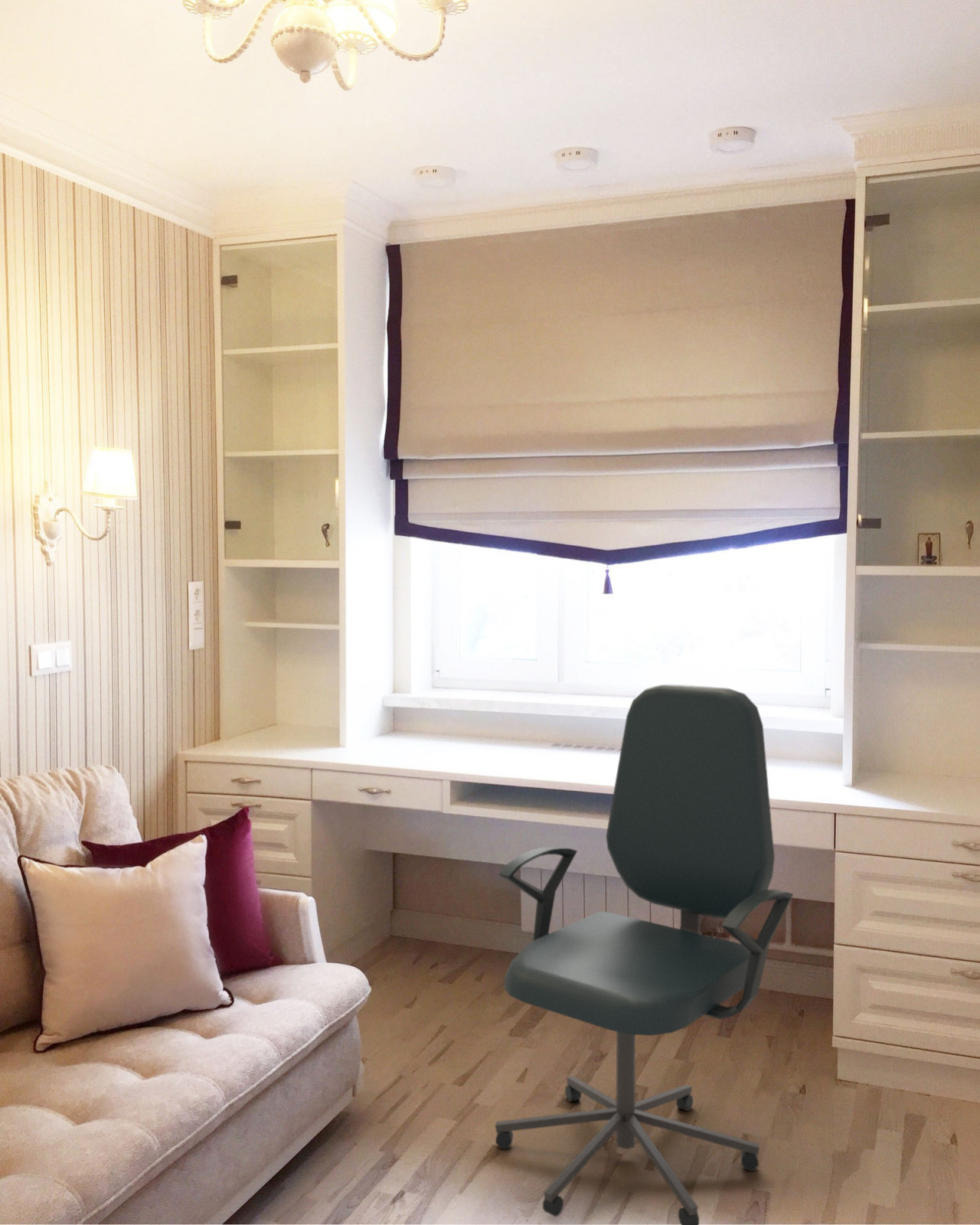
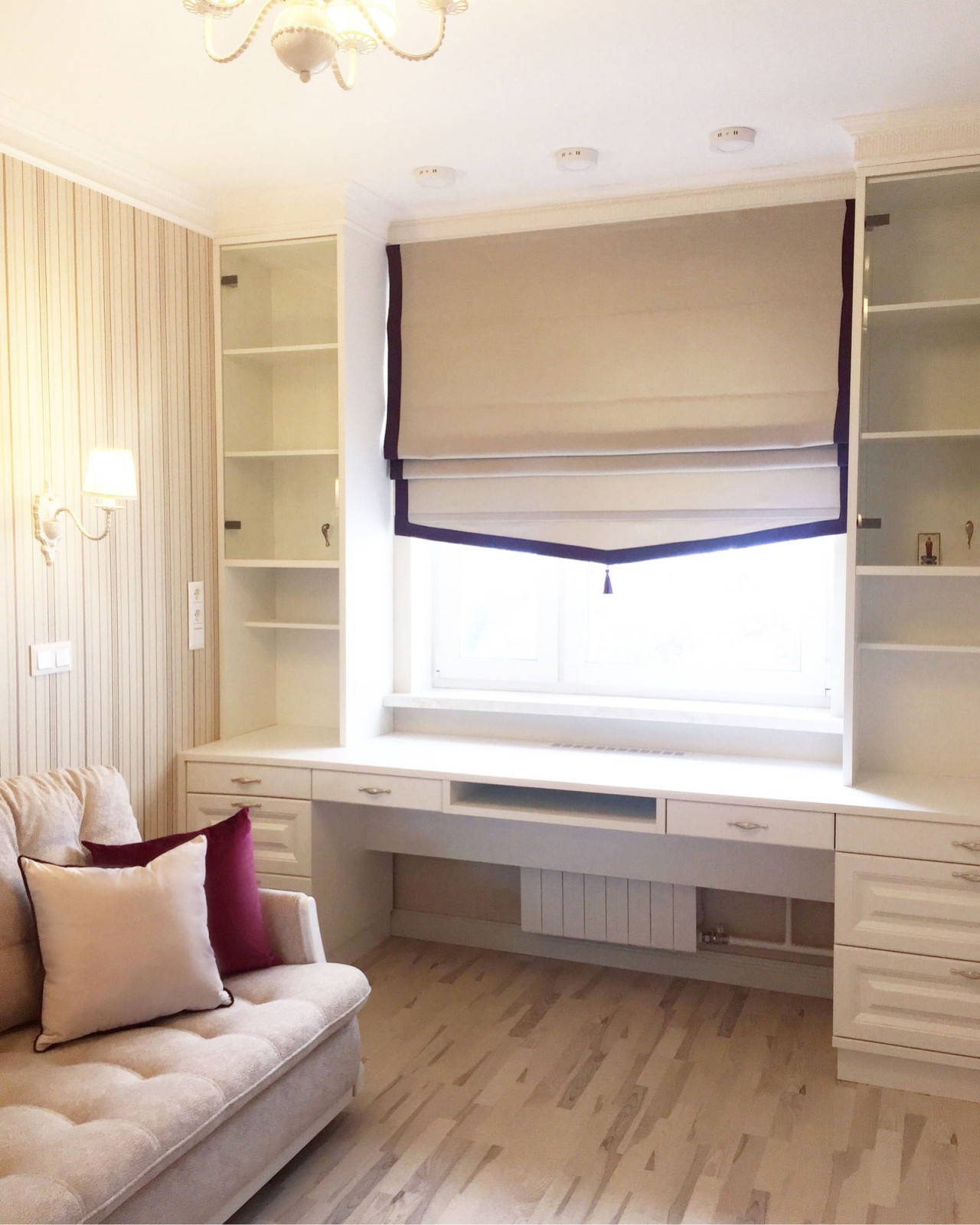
- office chair [495,683,794,1225]
